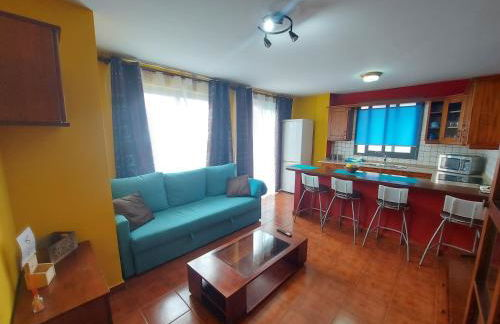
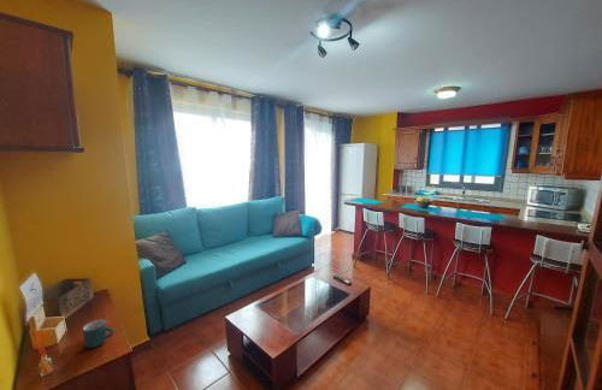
+ mug [82,319,116,349]
